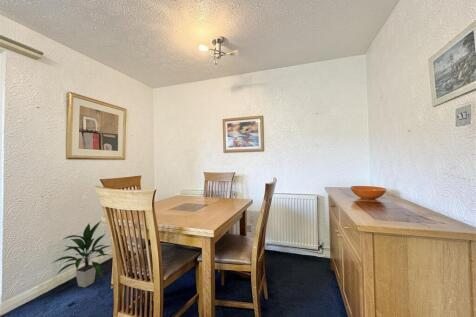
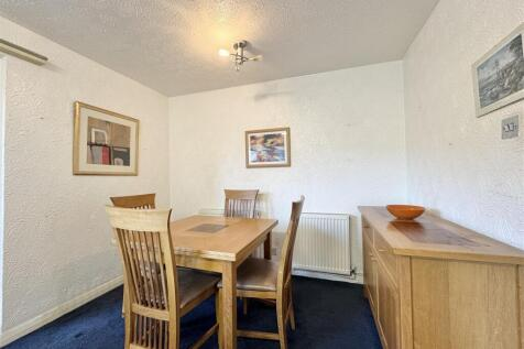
- indoor plant [51,220,110,288]
